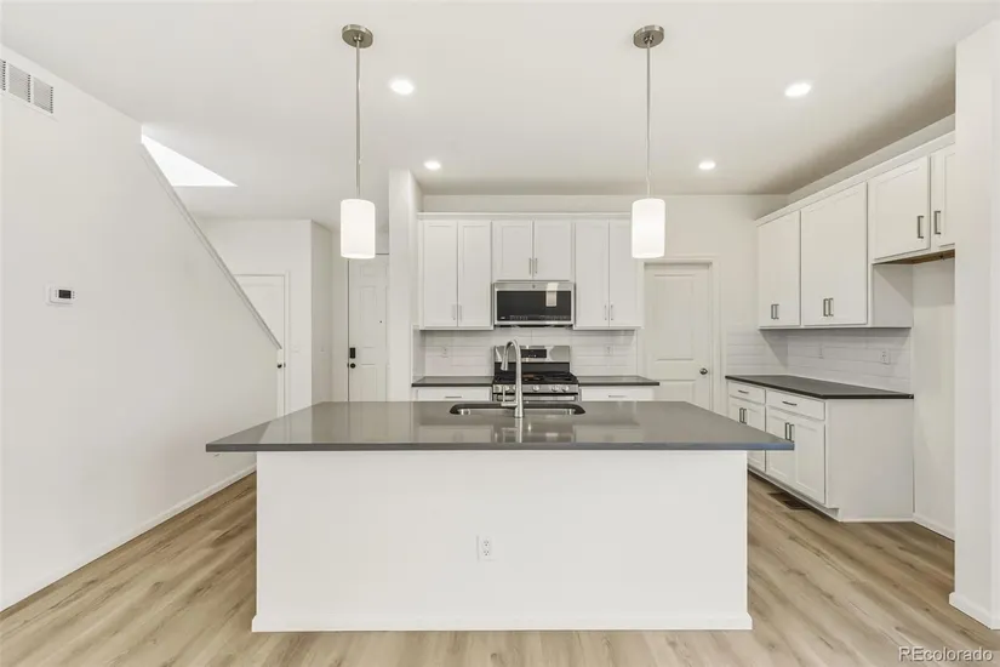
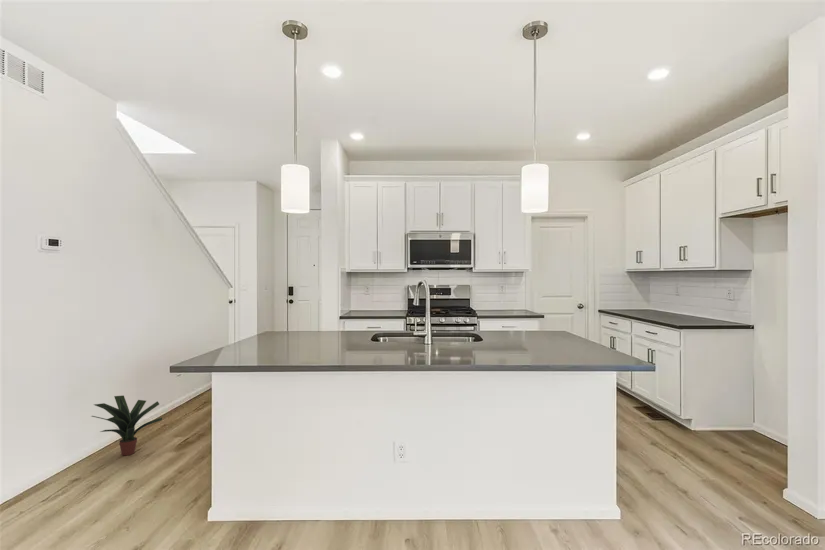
+ potted plant [91,395,163,457]
